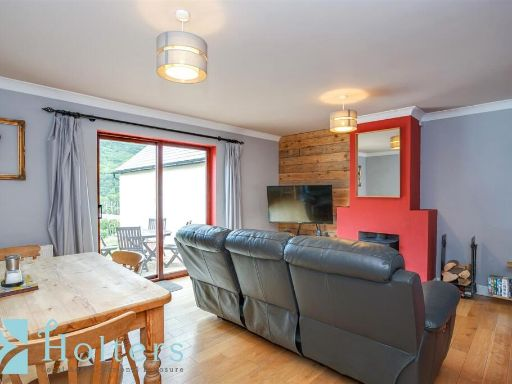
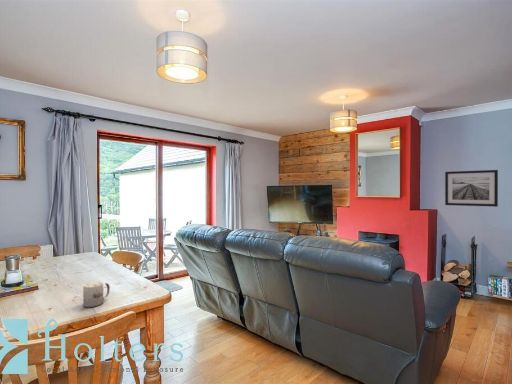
+ wall art [444,169,499,208]
+ mug [81,280,111,308]
